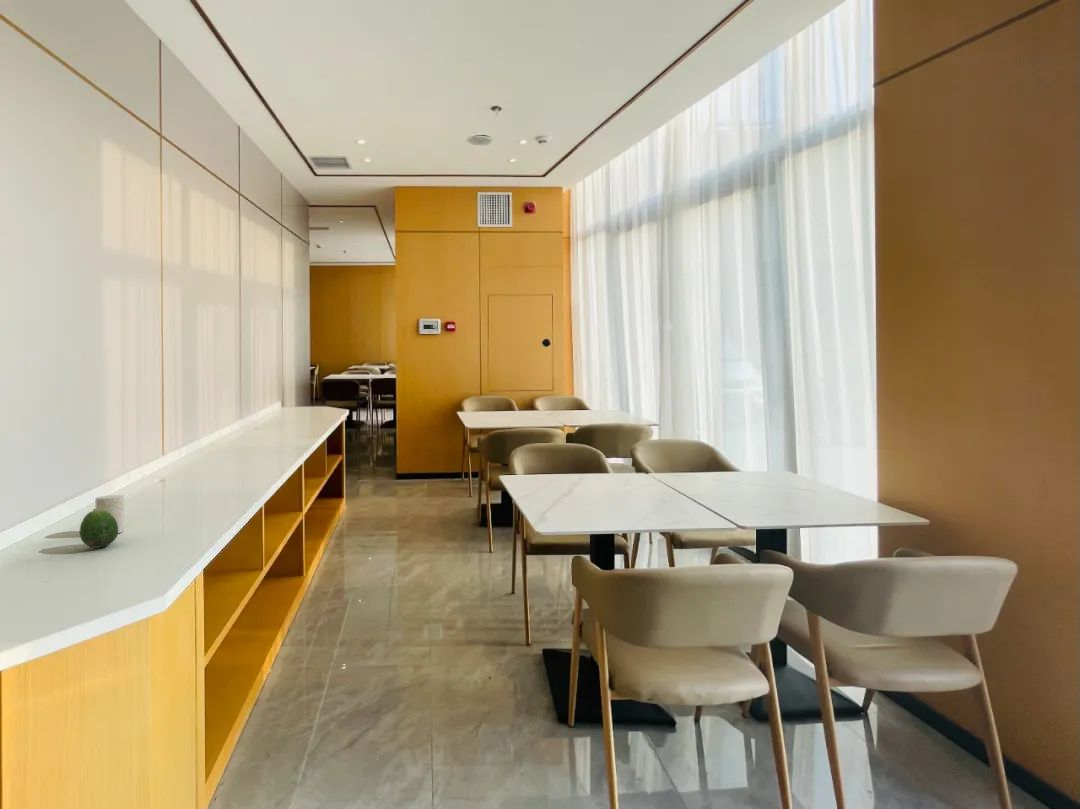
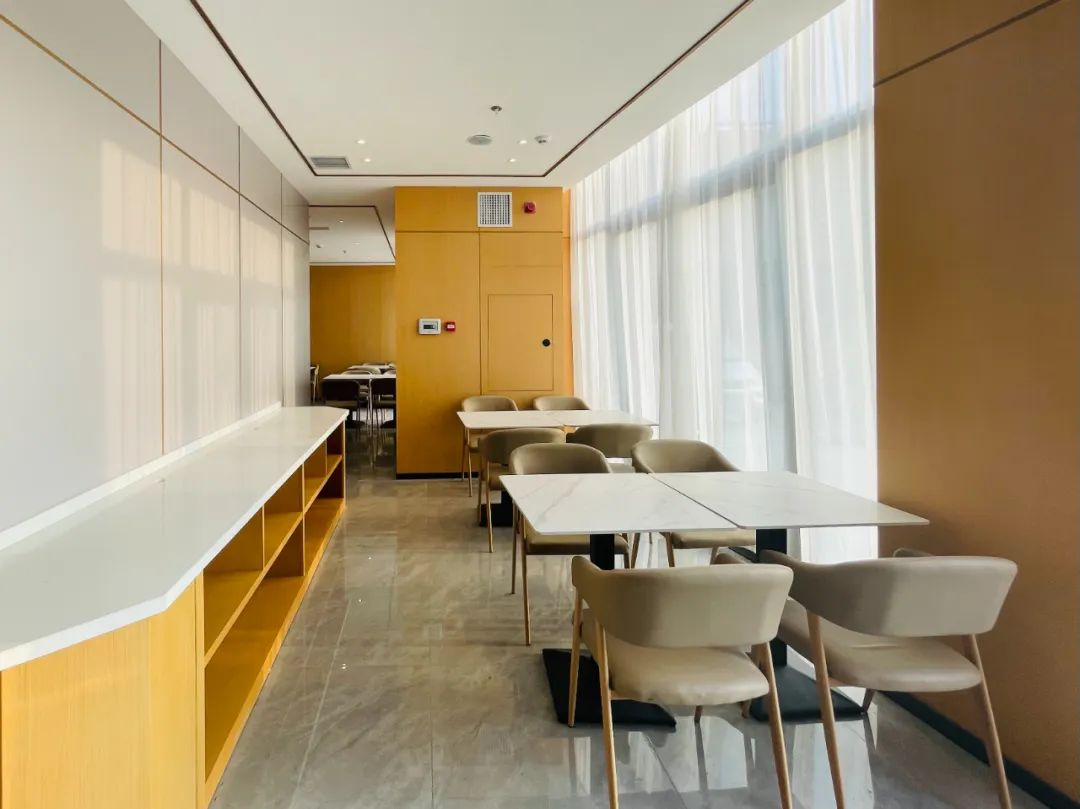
- fruit [79,508,119,549]
- cup [94,494,126,534]
